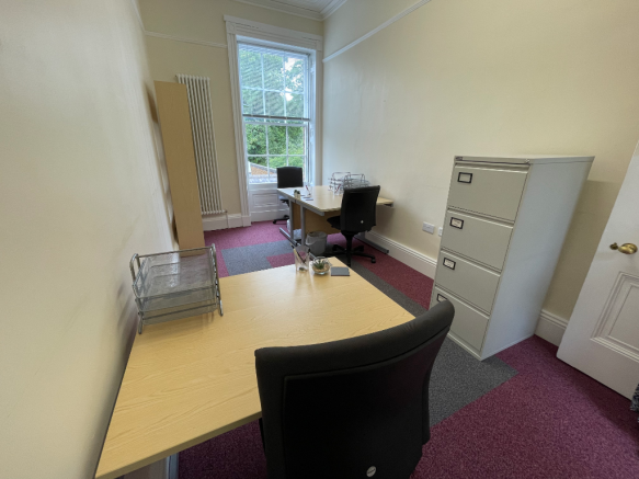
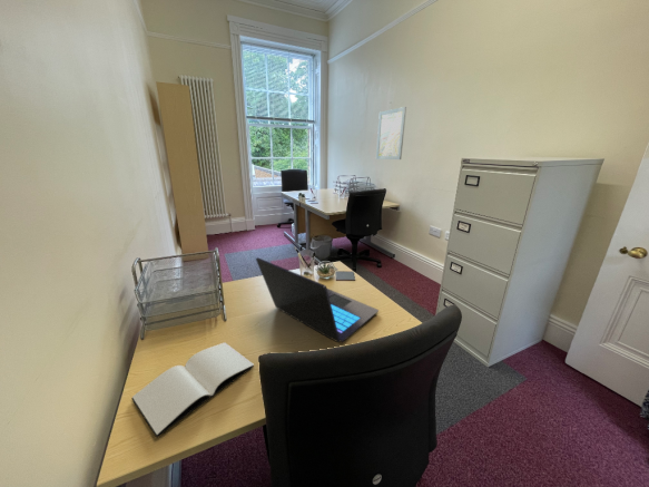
+ book [130,341,255,438]
+ wall art [375,106,407,160]
+ laptop [255,256,380,343]
